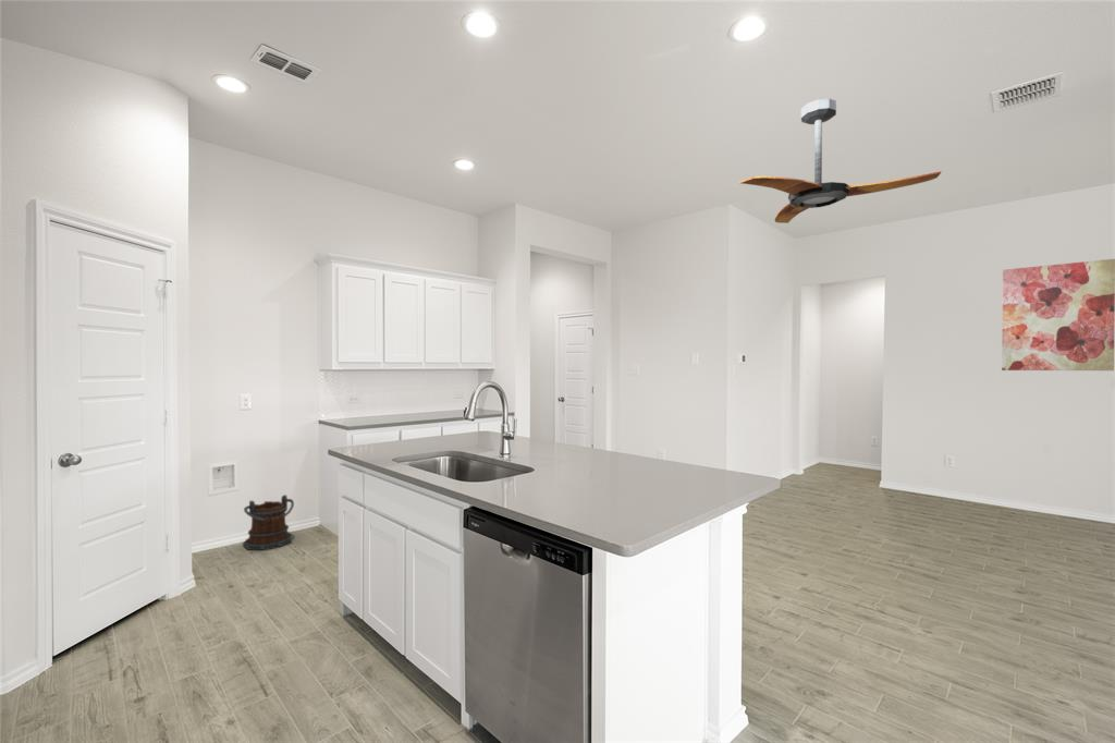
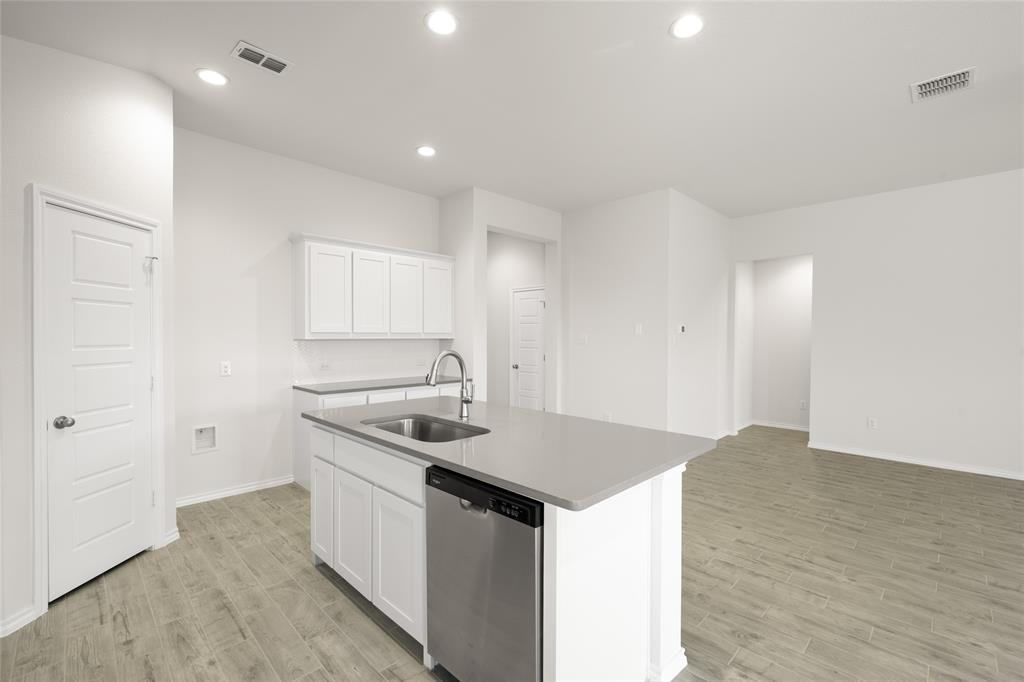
- bucket [242,494,295,551]
- ceiling fan [738,97,942,224]
- wall art [1001,258,1115,372]
